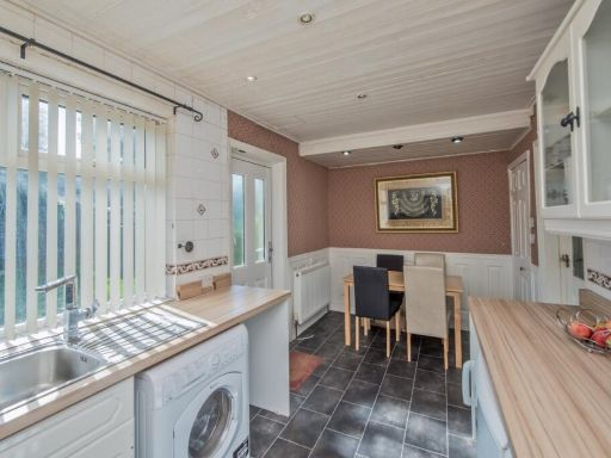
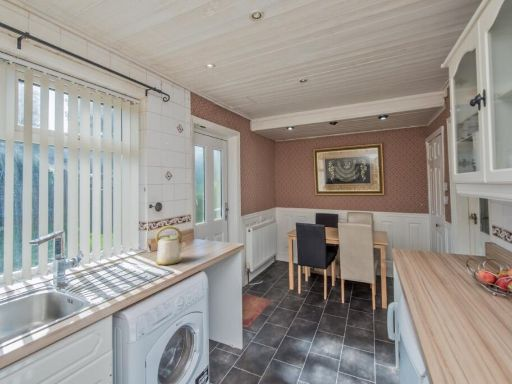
+ kettle [155,225,187,266]
